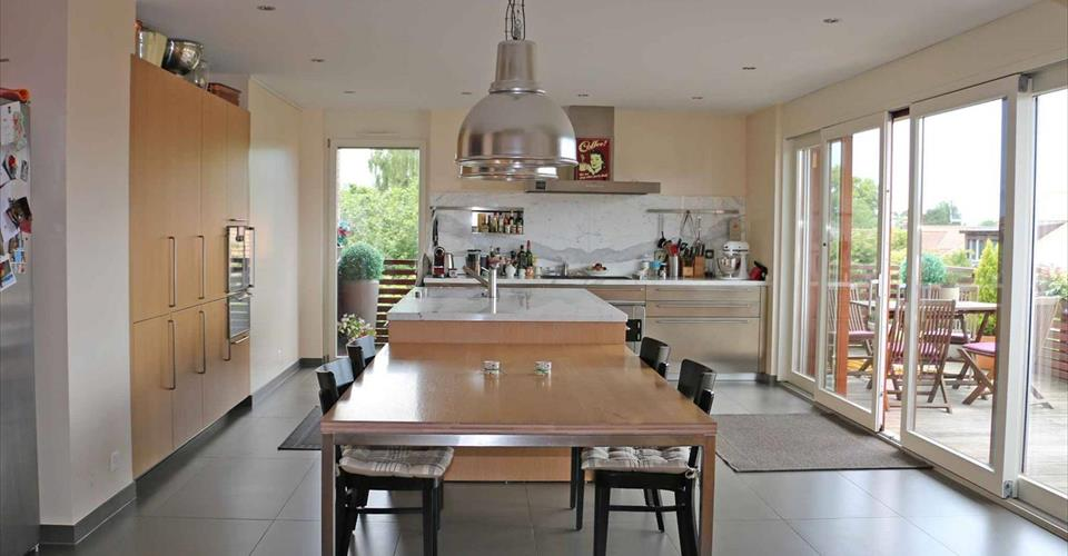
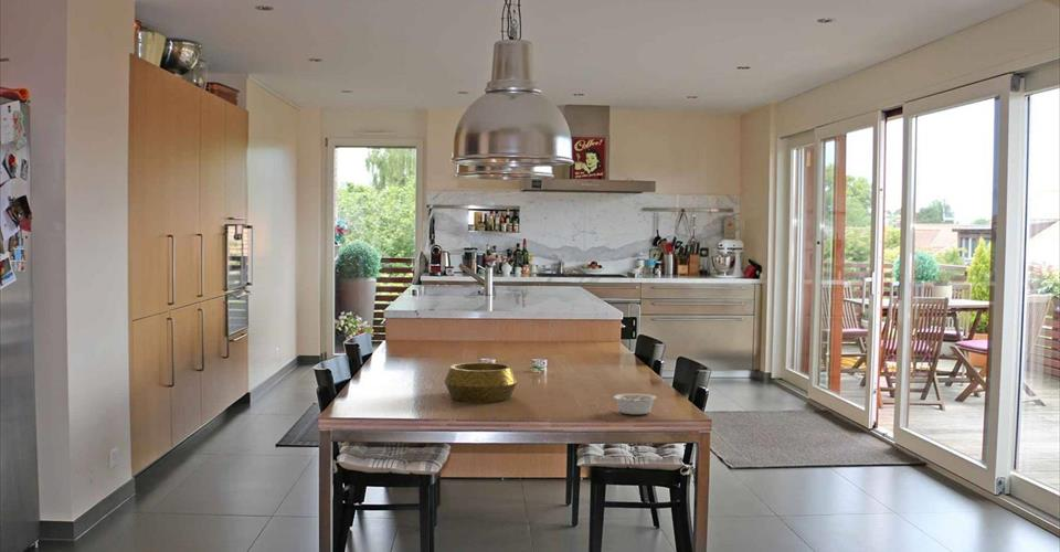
+ decorative bowl [443,362,519,403]
+ legume [613,393,666,415]
